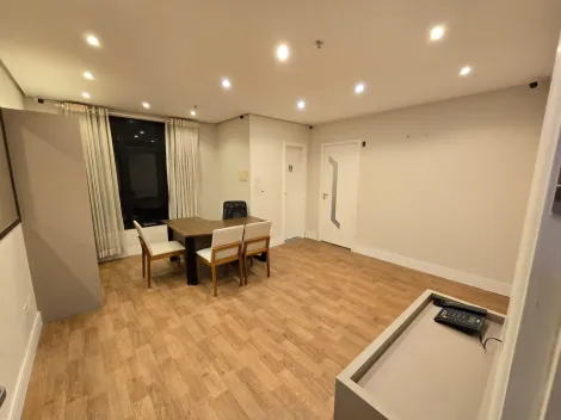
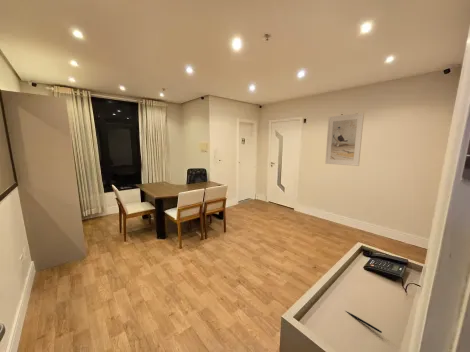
+ pen [345,310,383,334]
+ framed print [324,112,365,167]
